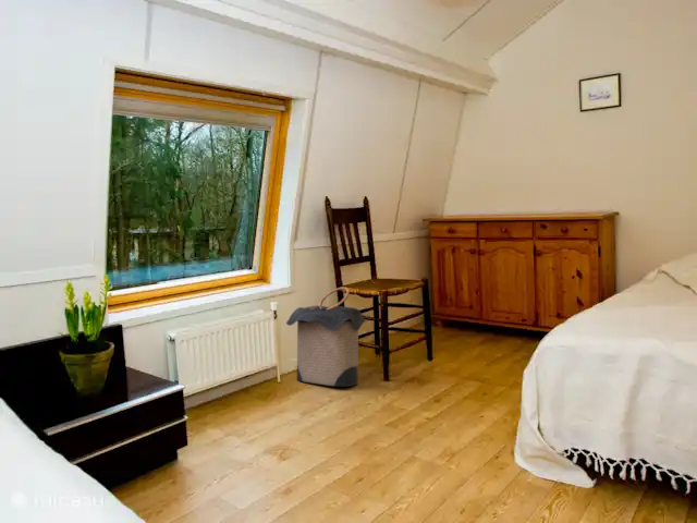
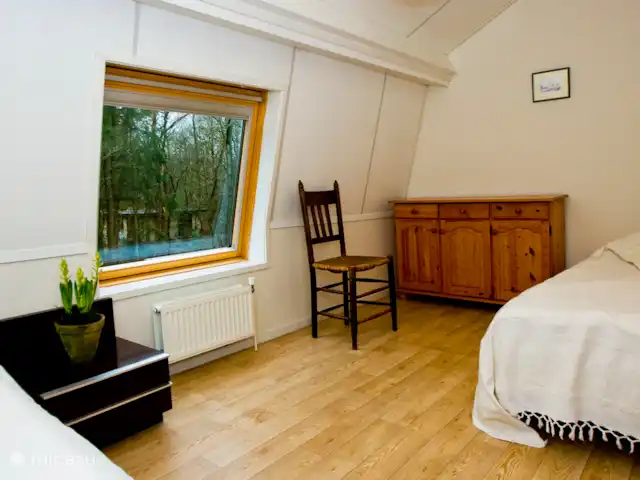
- laundry hamper [285,287,368,388]
